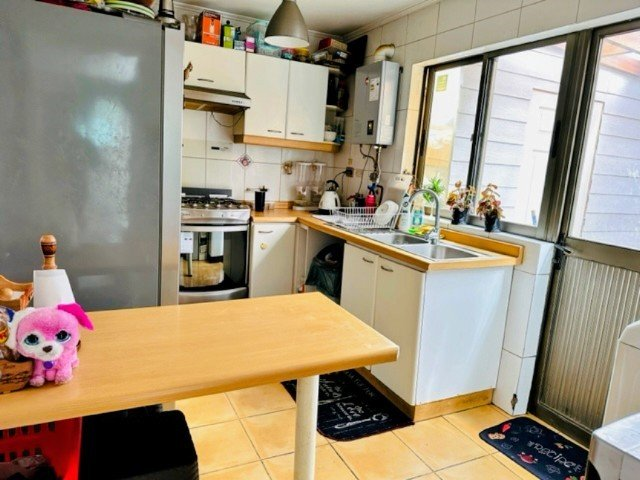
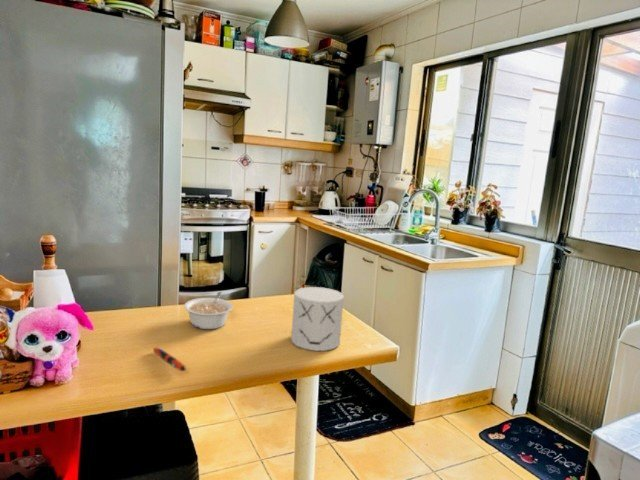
+ mug [290,286,345,352]
+ pen [152,347,186,372]
+ legume [183,291,234,330]
